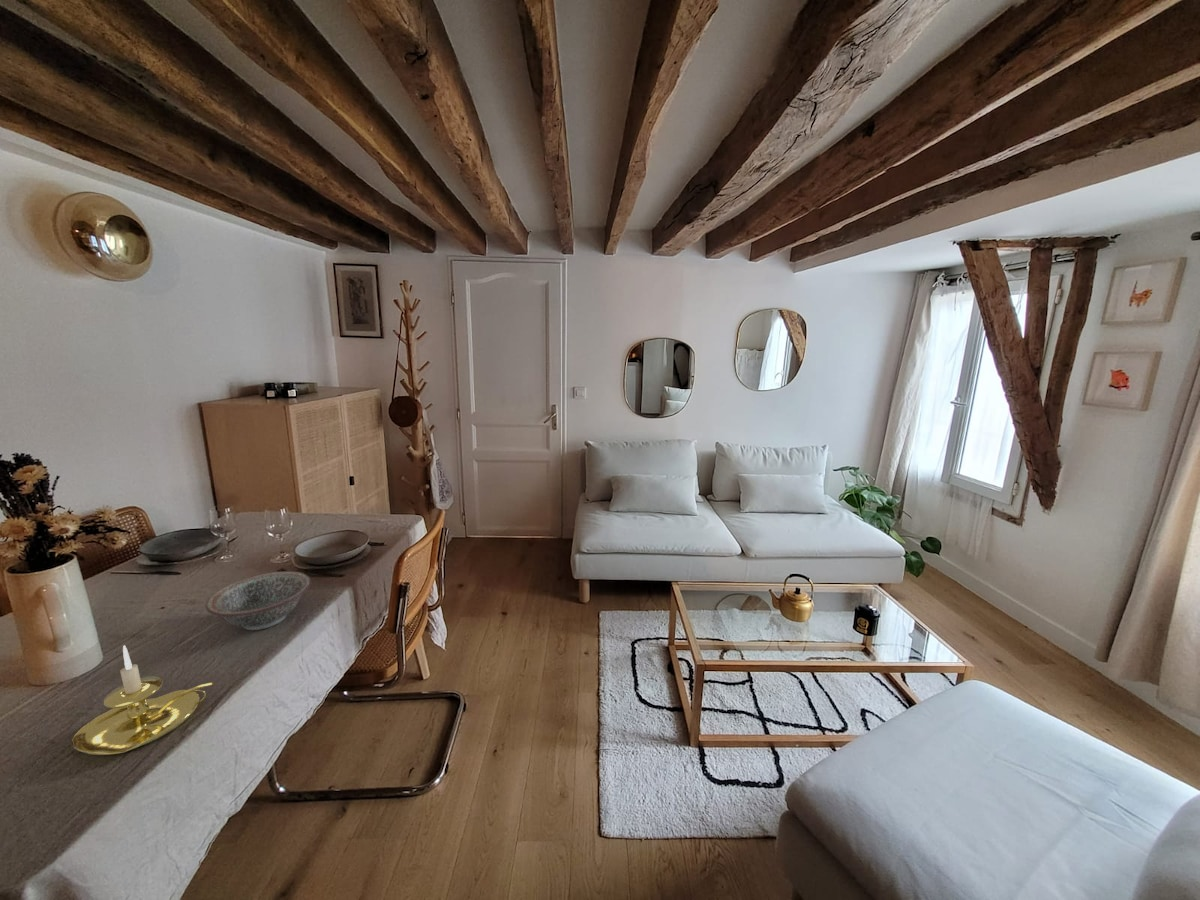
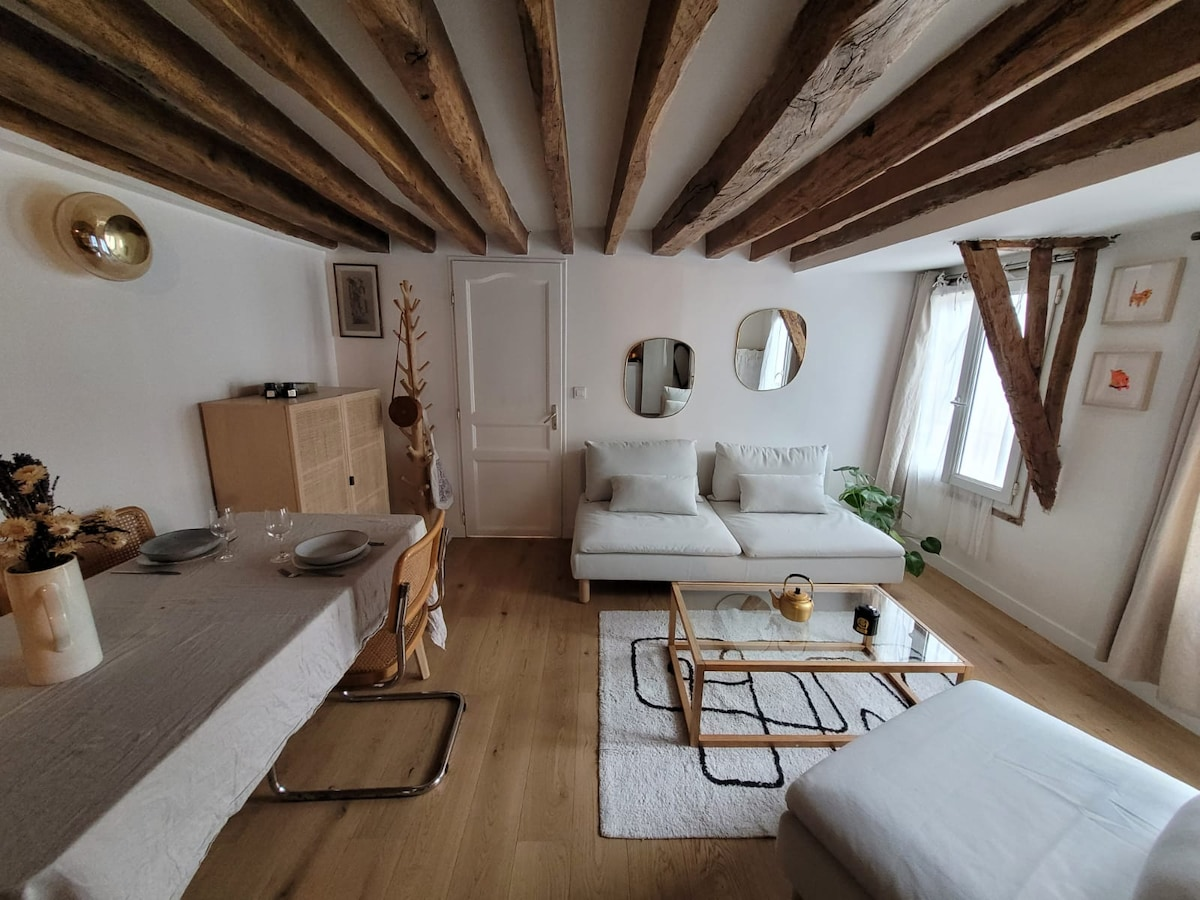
- candle holder [71,645,215,756]
- decorative bowl [205,570,312,631]
